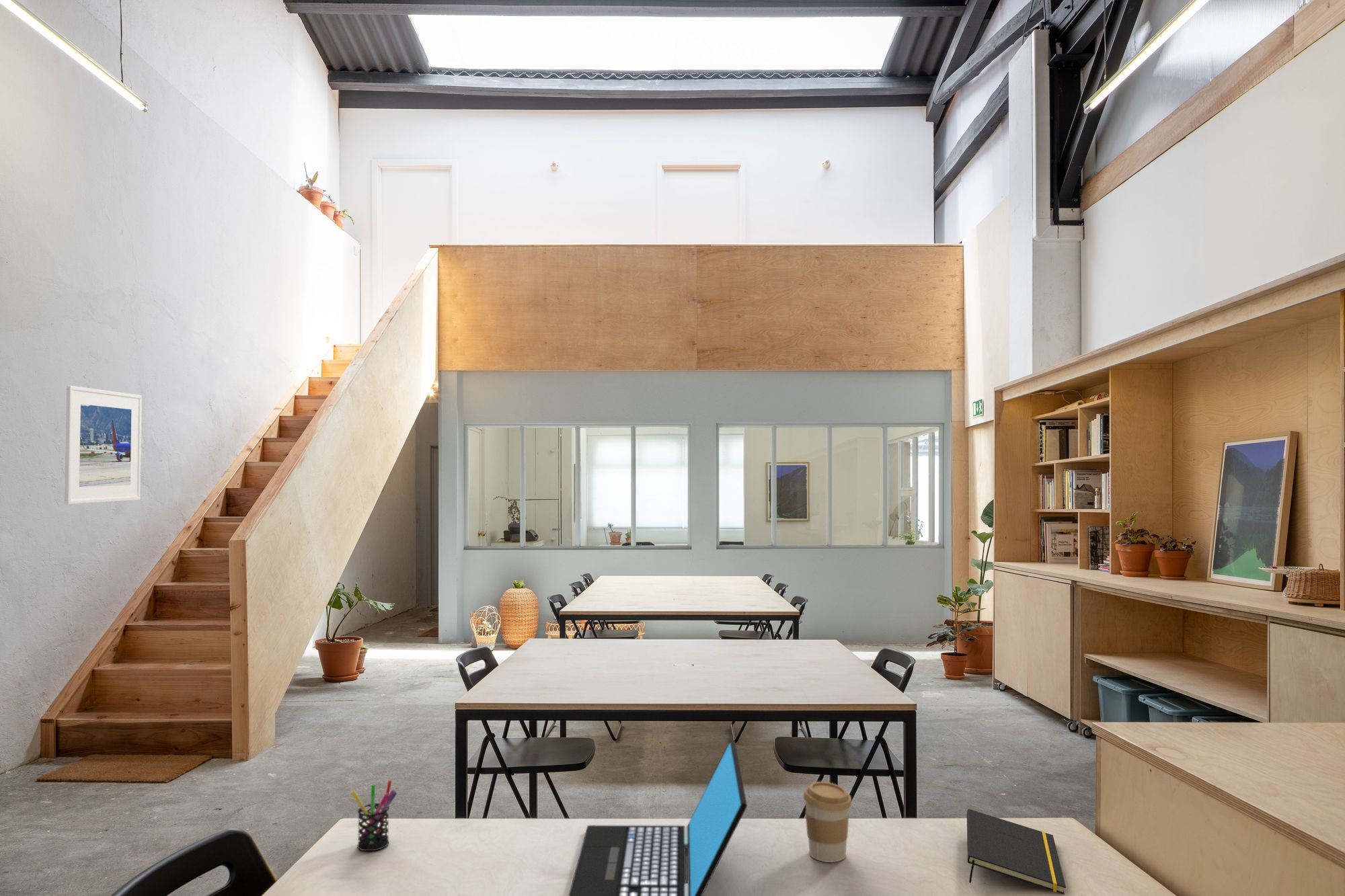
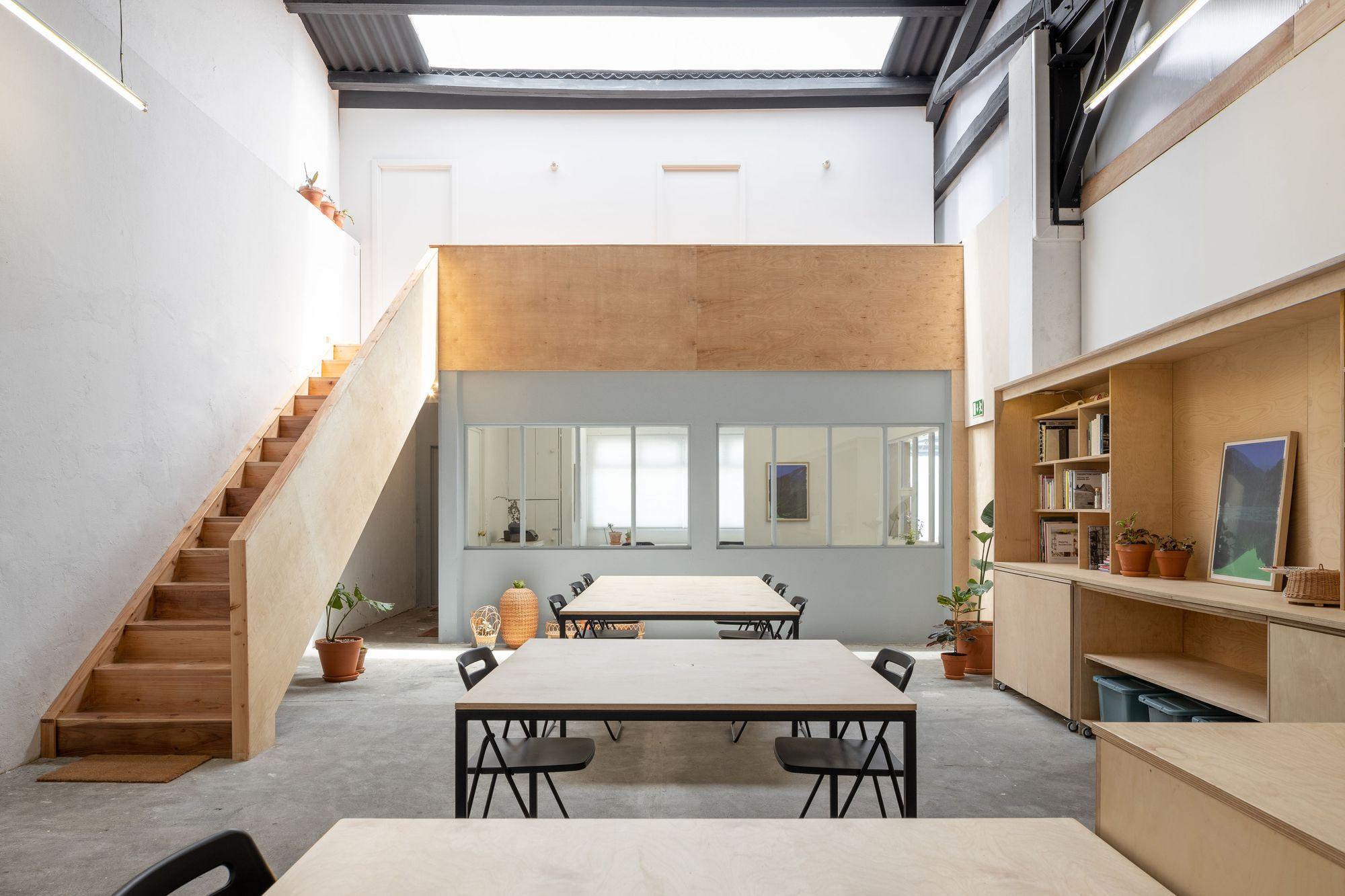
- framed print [64,385,143,505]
- notepad [966,809,1067,895]
- laptop [568,739,748,896]
- pen holder [350,779,397,852]
- coffee cup [802,781,852,863]
